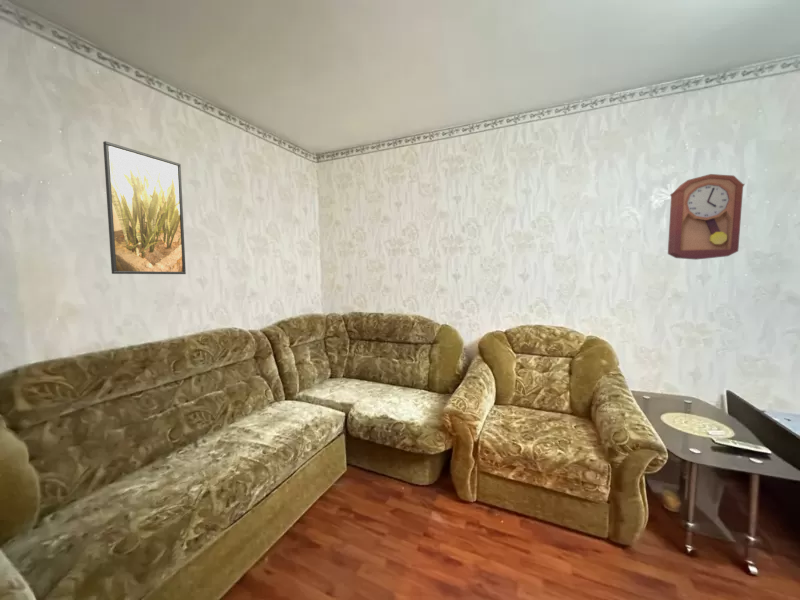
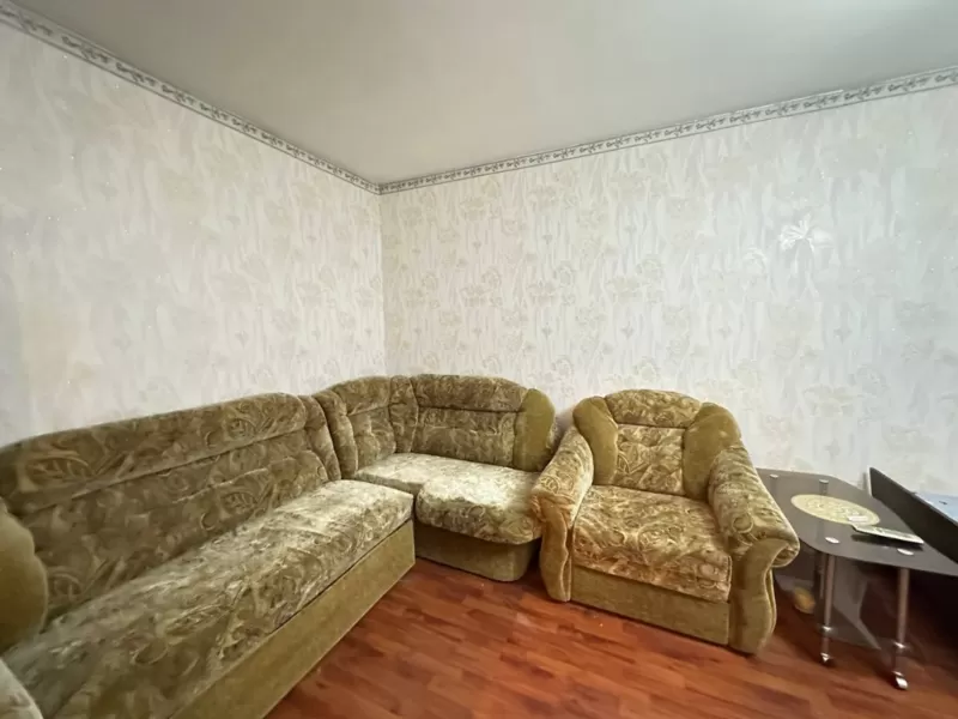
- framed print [102,140,187,275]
- pendulum clock [667,173,746,261]
